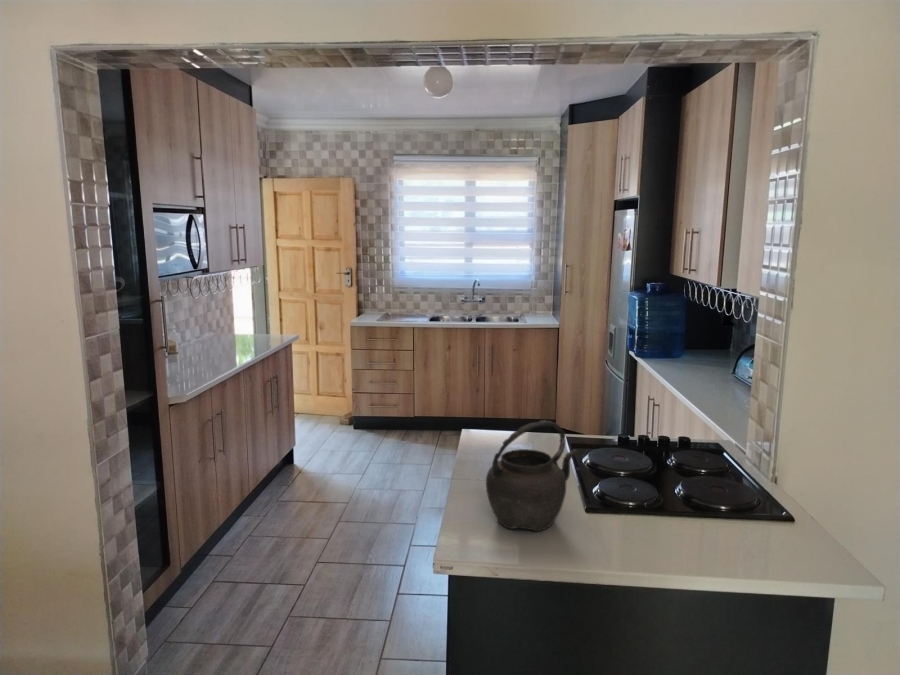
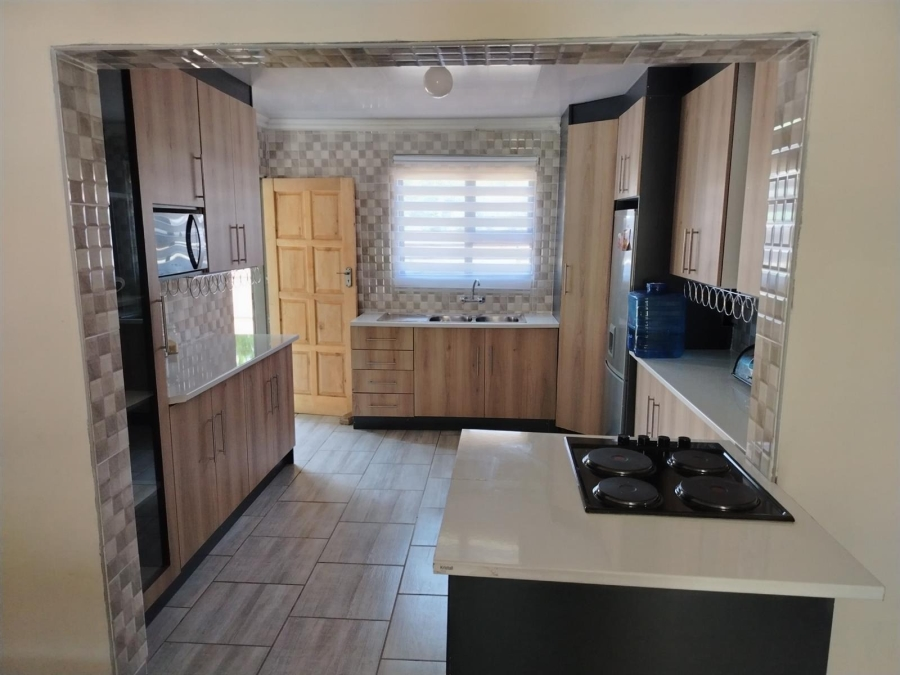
- kettle [485,420,581,533]
